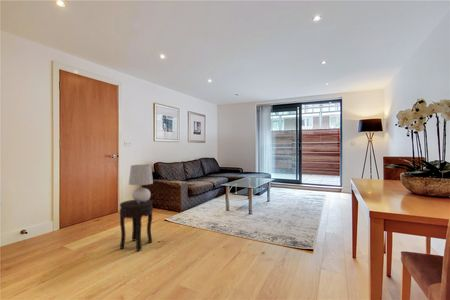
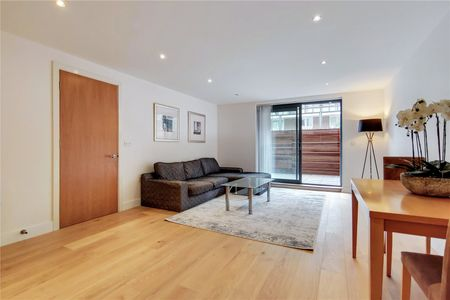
- table lamp [128,164,154,204]
- side table [119,199,154,252]
